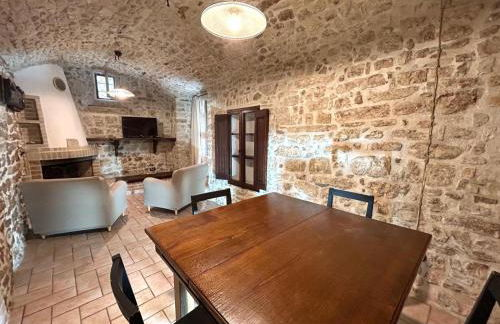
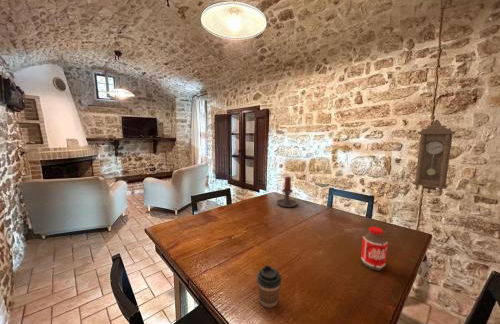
+ pendulum clock [412,118,457,195]
+ coffee cup [256,264,283,309]
+ candle holder [276,175,298,208]
+ bottle [360,226,389,272]
